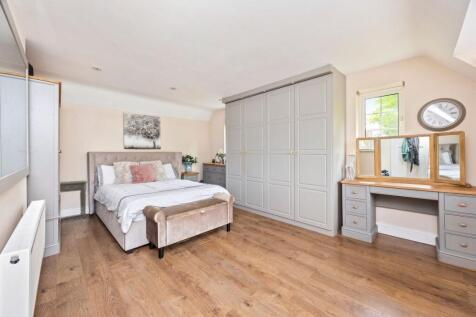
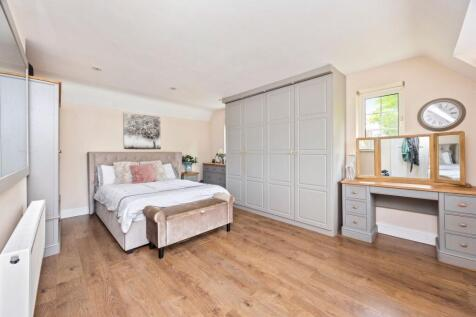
- side table [59,179,88,219]
